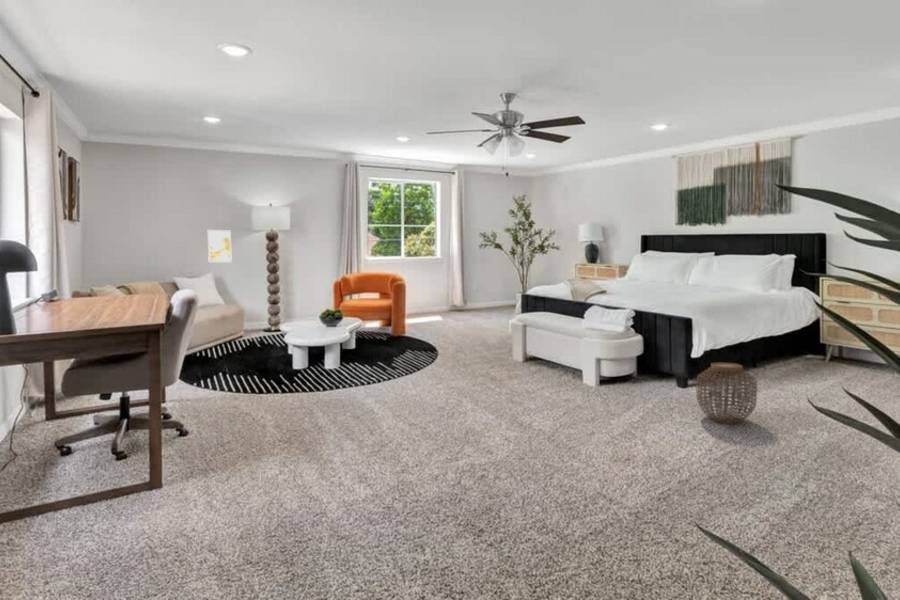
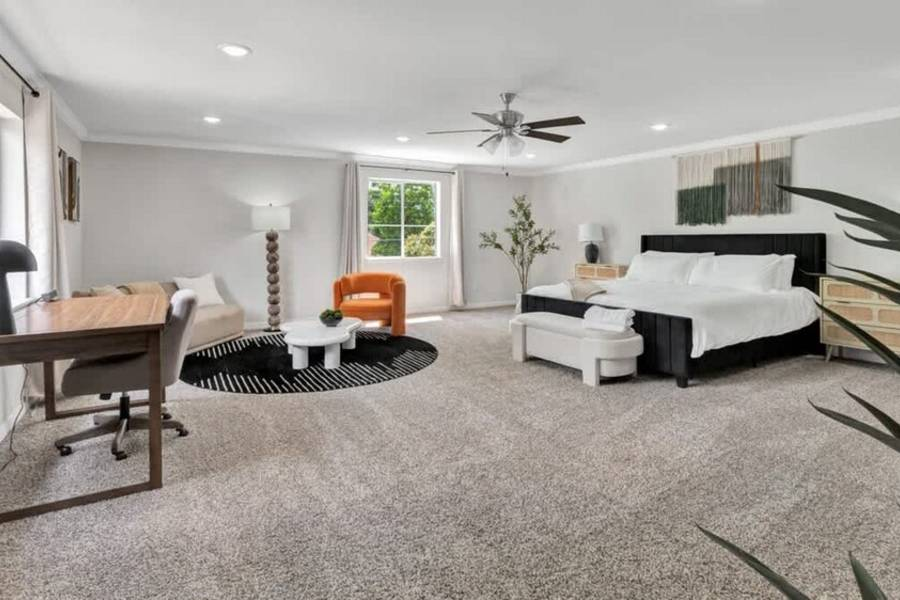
- woven basket [695,362,758,425]
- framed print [207,229,233,263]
